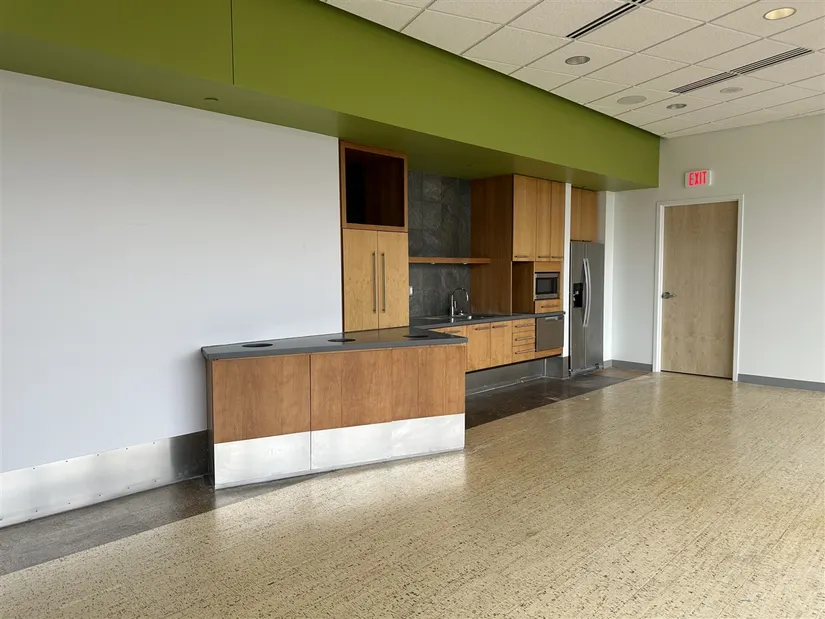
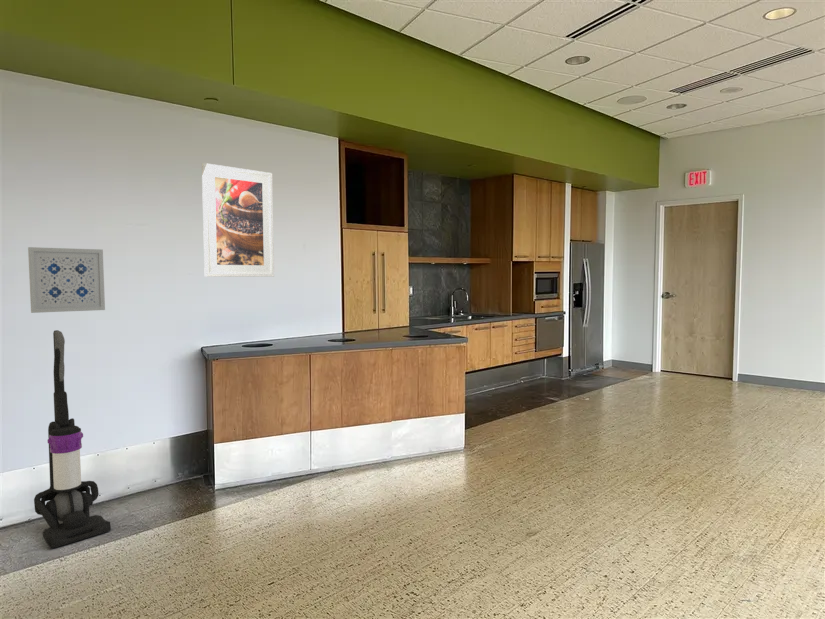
+ wall art [27,246,106,314]
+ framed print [201,162,275,278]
+ vacuum cleaner [33,329,112,550]
